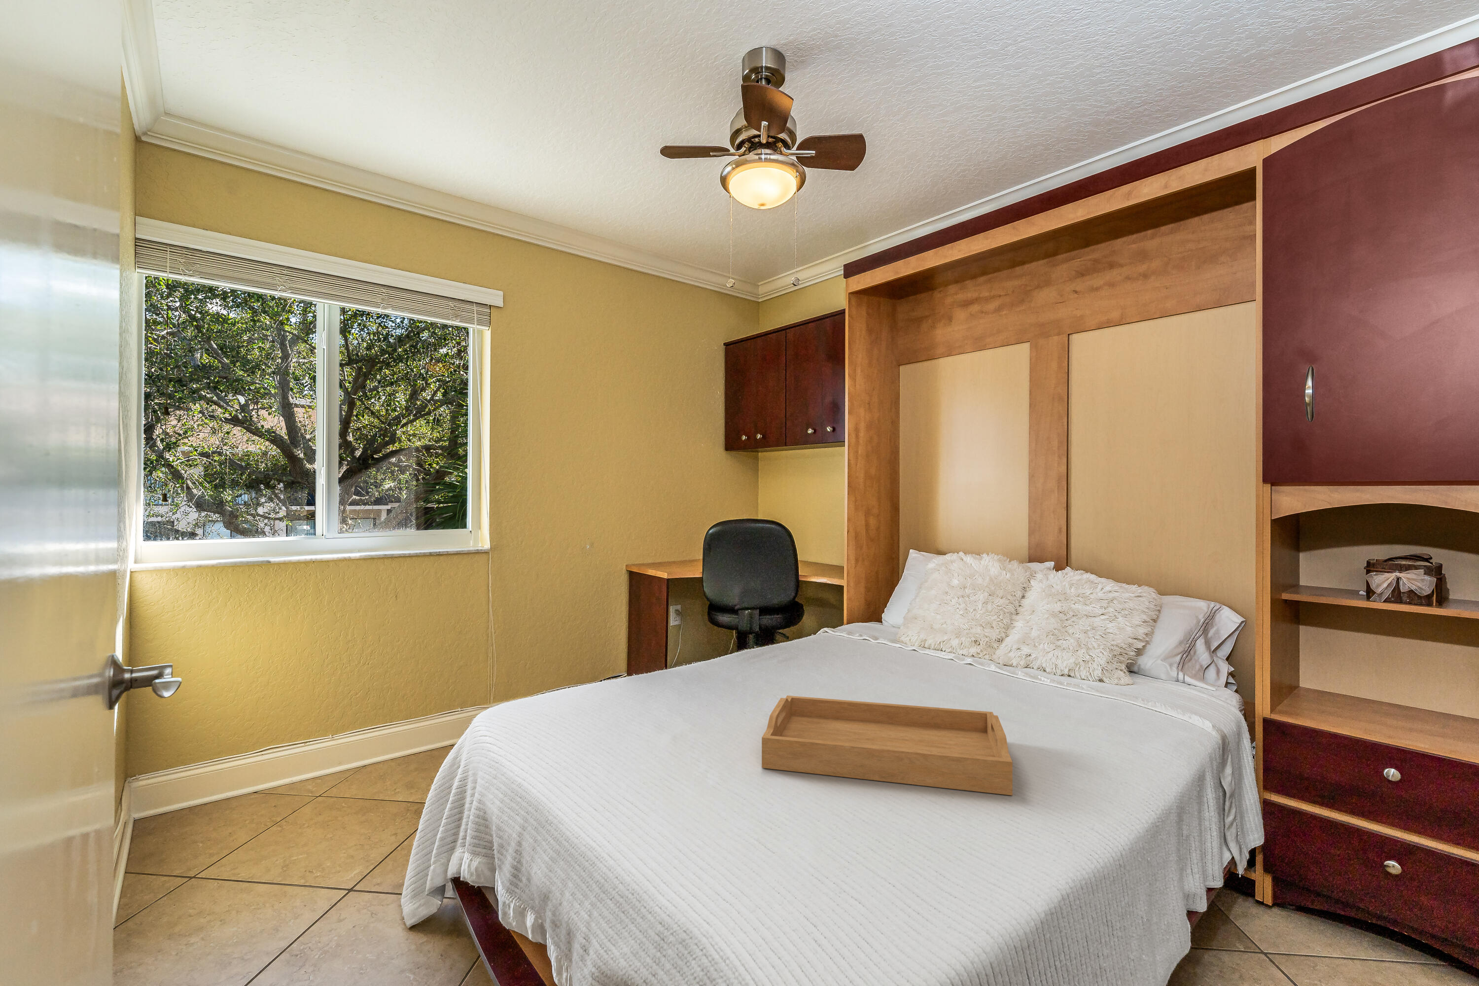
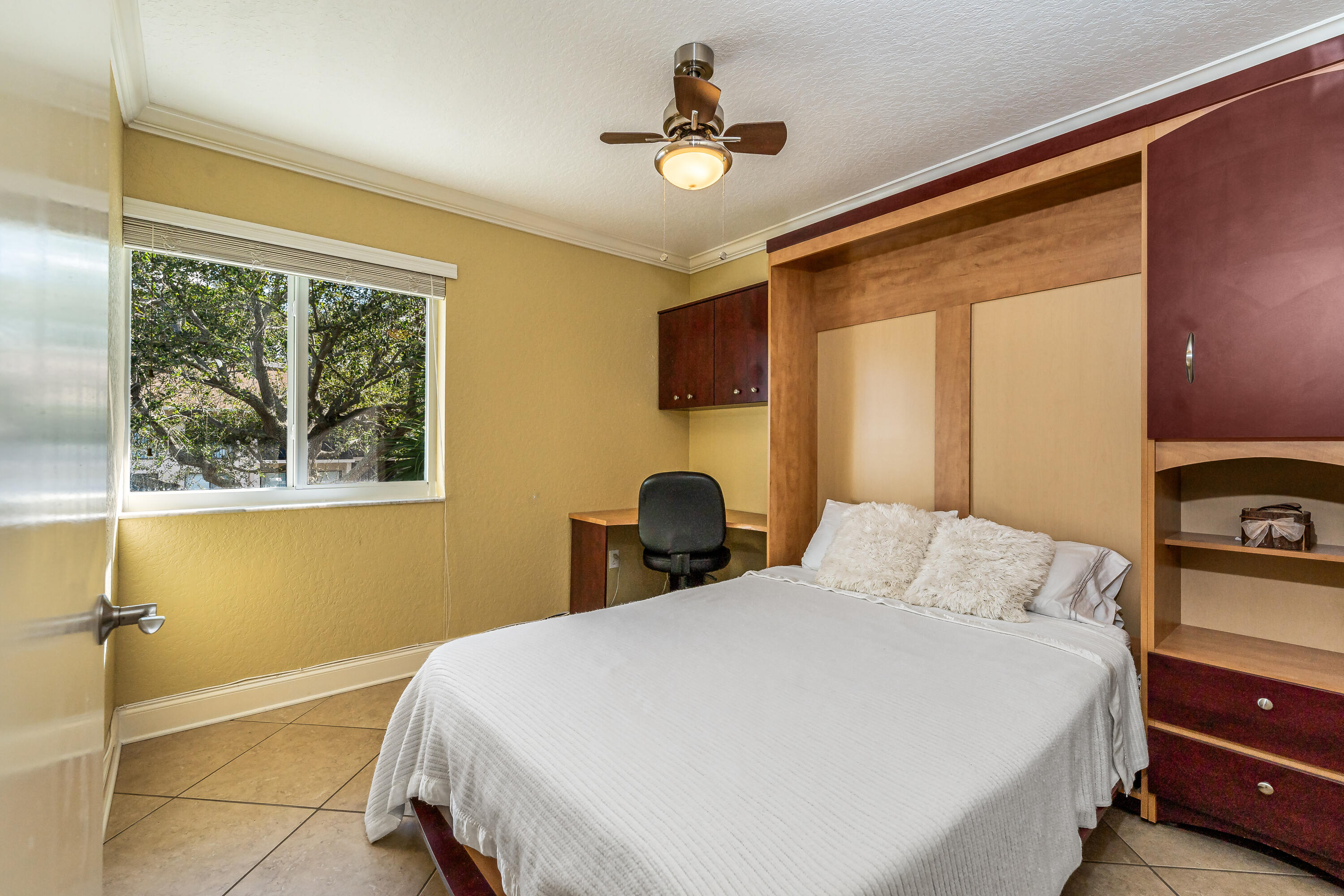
- serving tray [762,695,1014,796]
